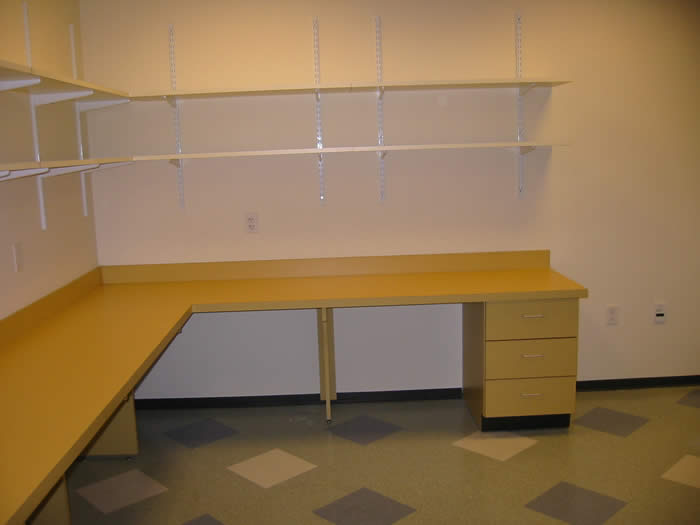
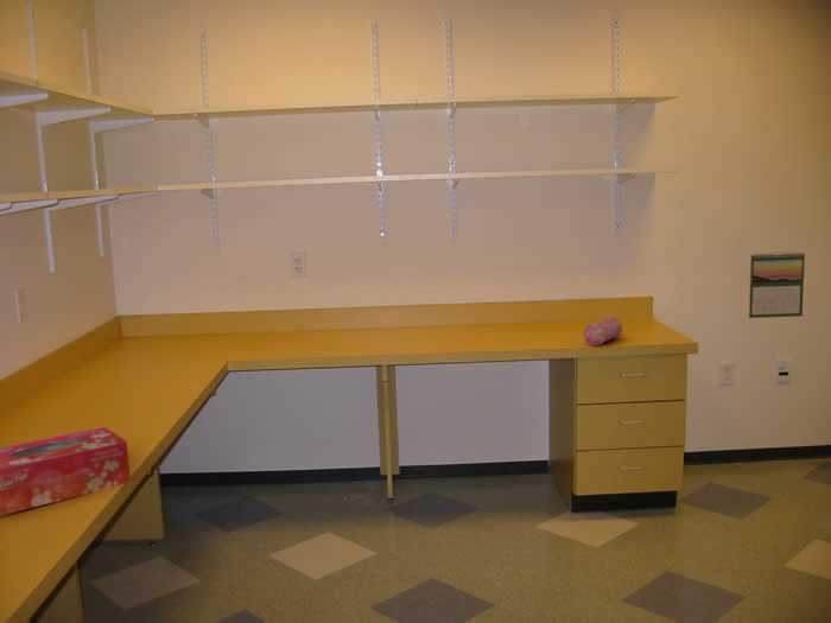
+ tissue box [0,426,132,516]
+ pencil case [583,316,623,347]
+ calendar [748,250,806,319]
